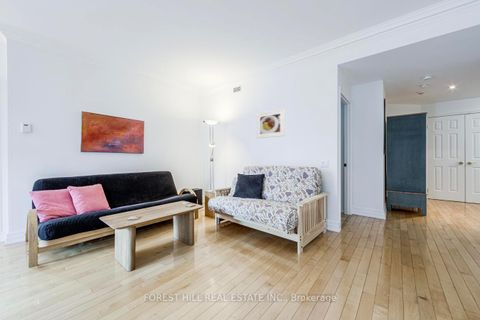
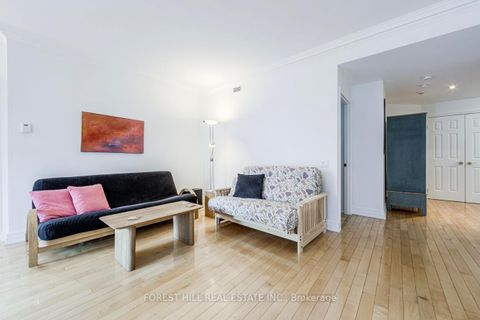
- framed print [256,108,286,139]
